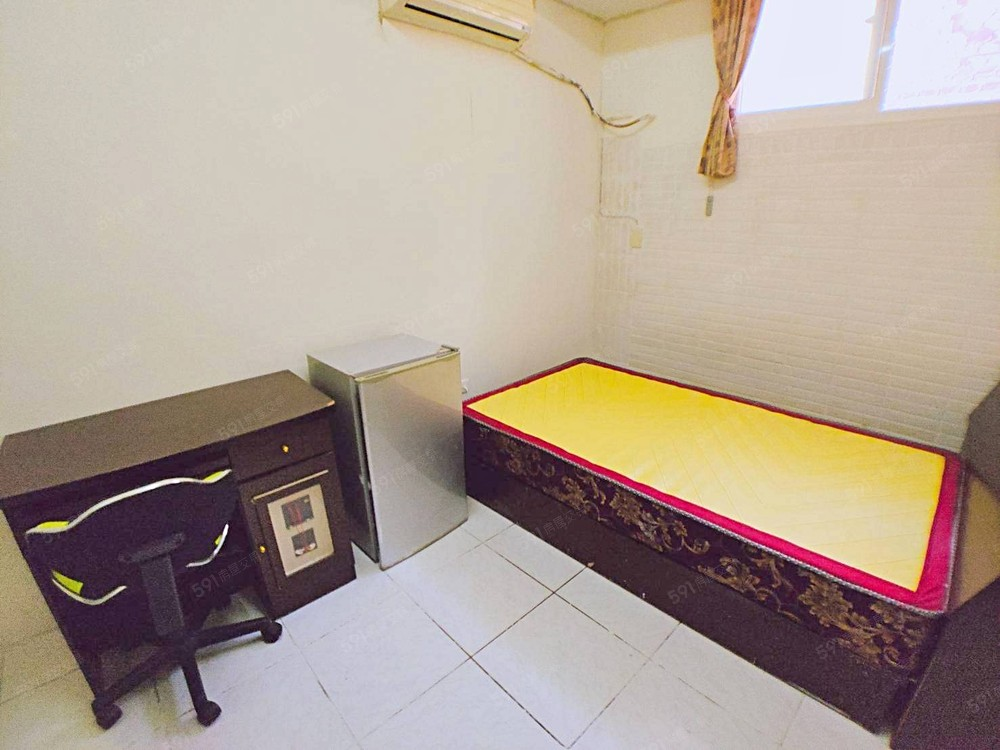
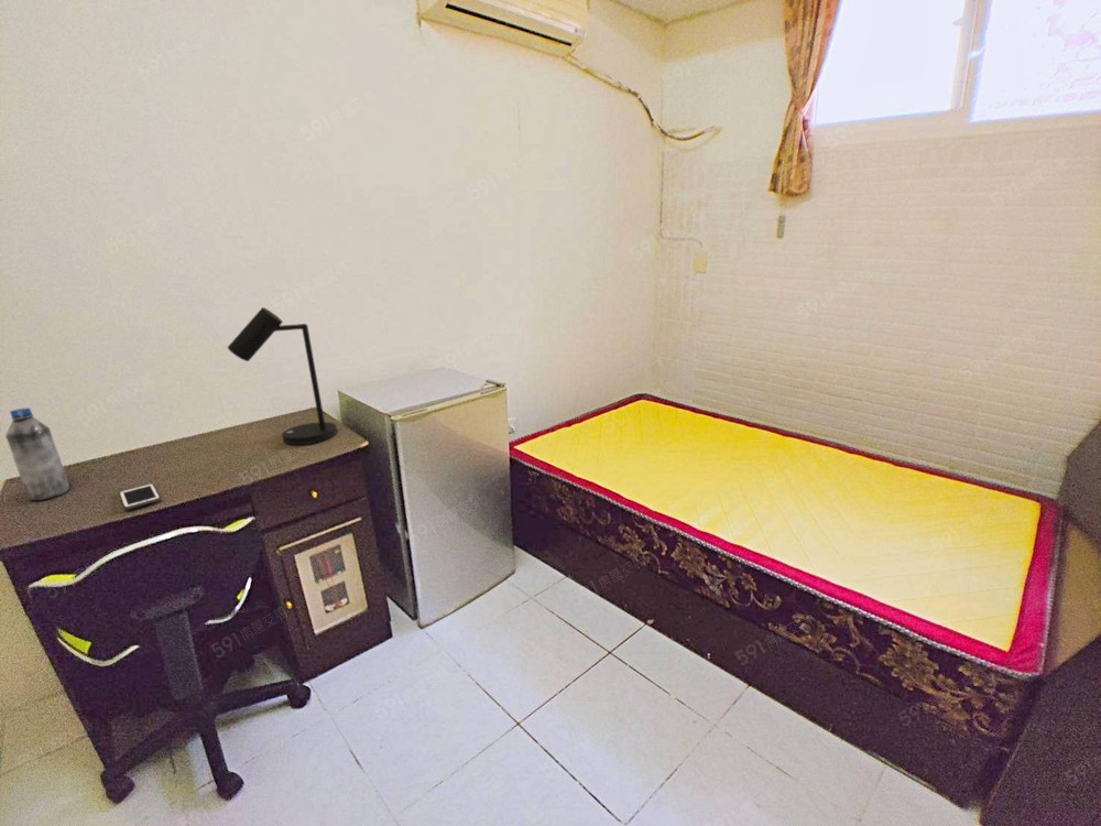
+ desk lamp [227,306,338,445]
+ water bottle [4,406,70,501]
+ cell phone [119,482,162,511]
